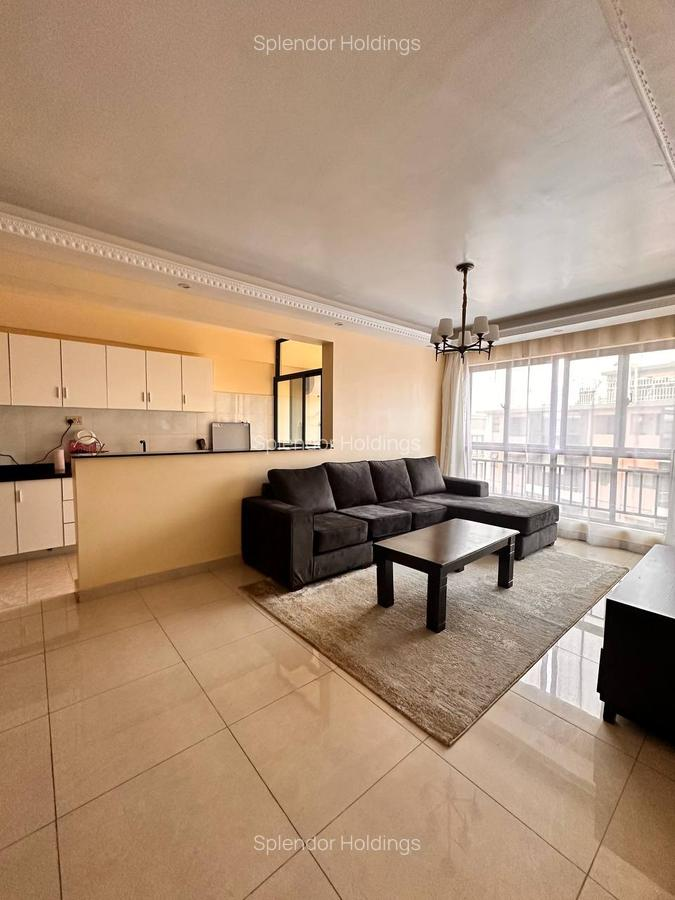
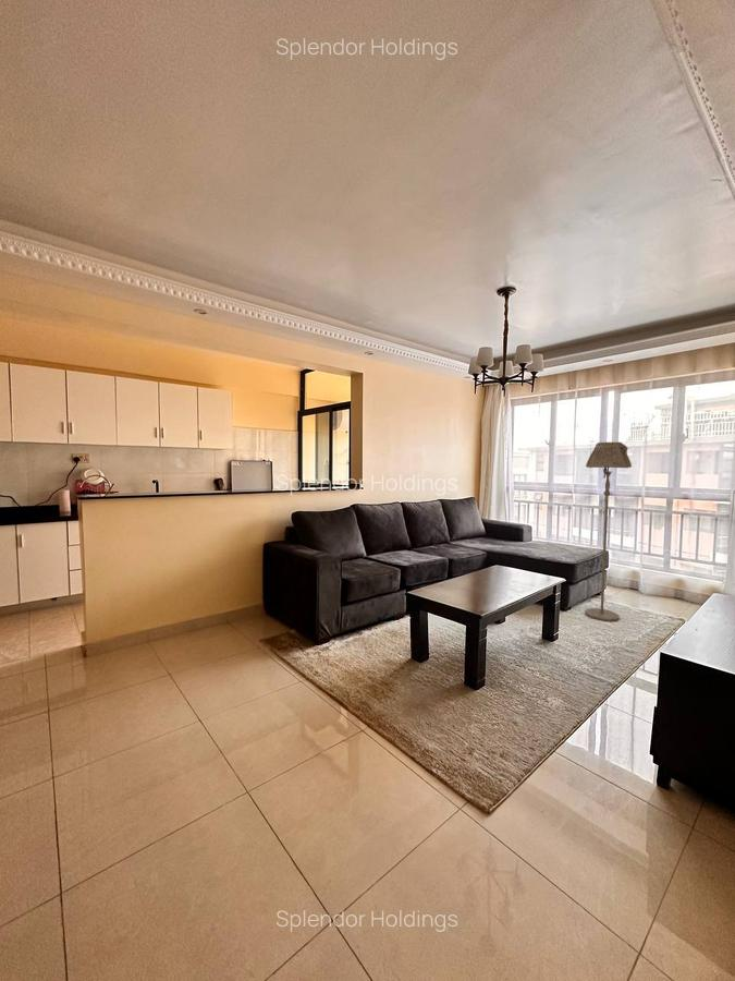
+ floor lamp [584,441,633,622]
